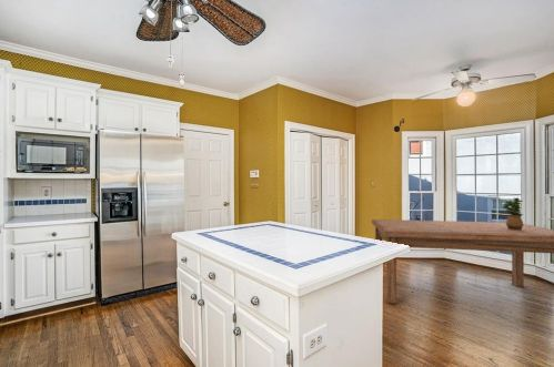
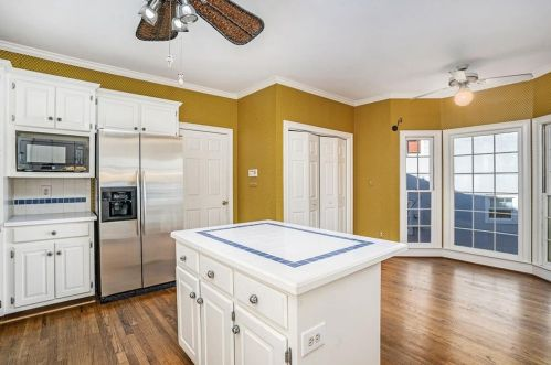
- dining table [371,218,554,305]
- potted plant [501,196,524,231]
